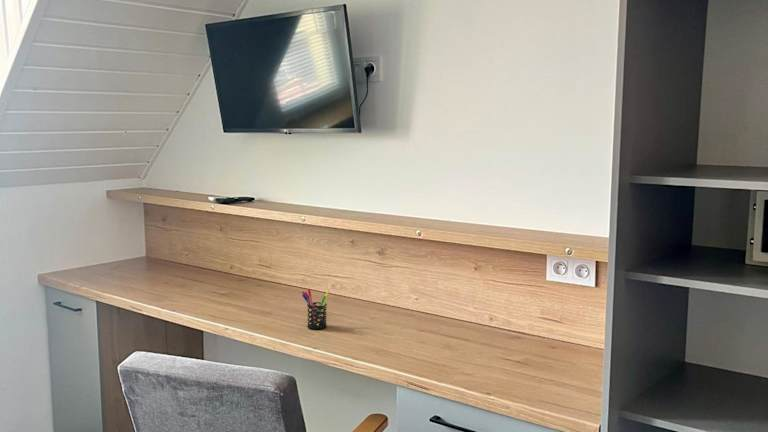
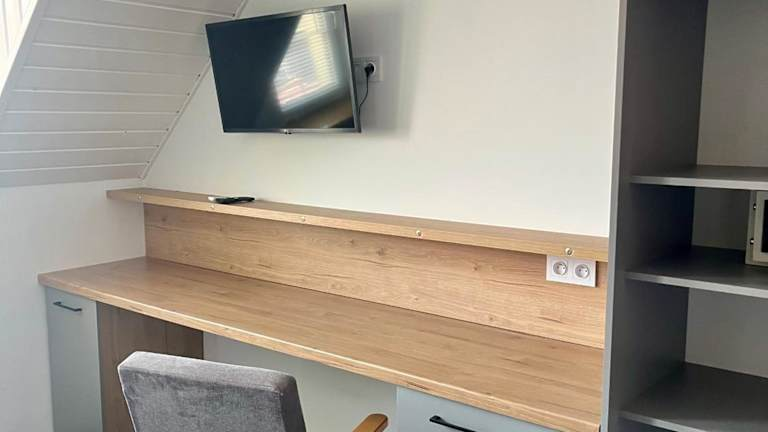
- pen holder [301,288,330,330]
